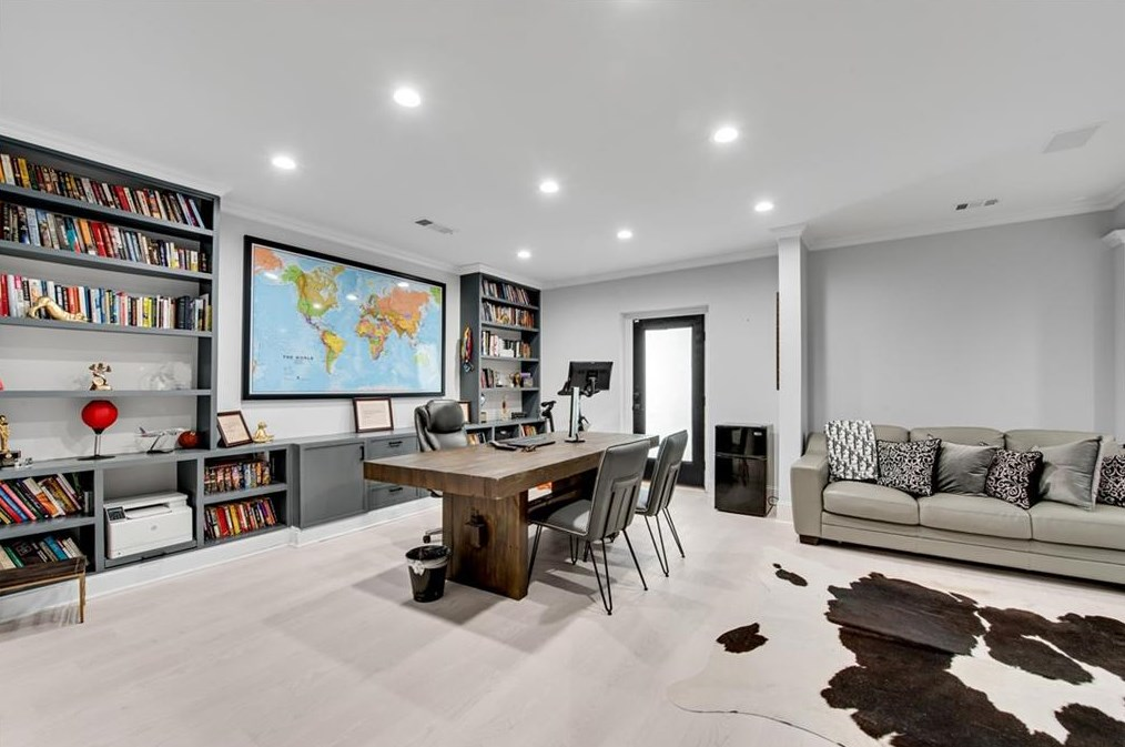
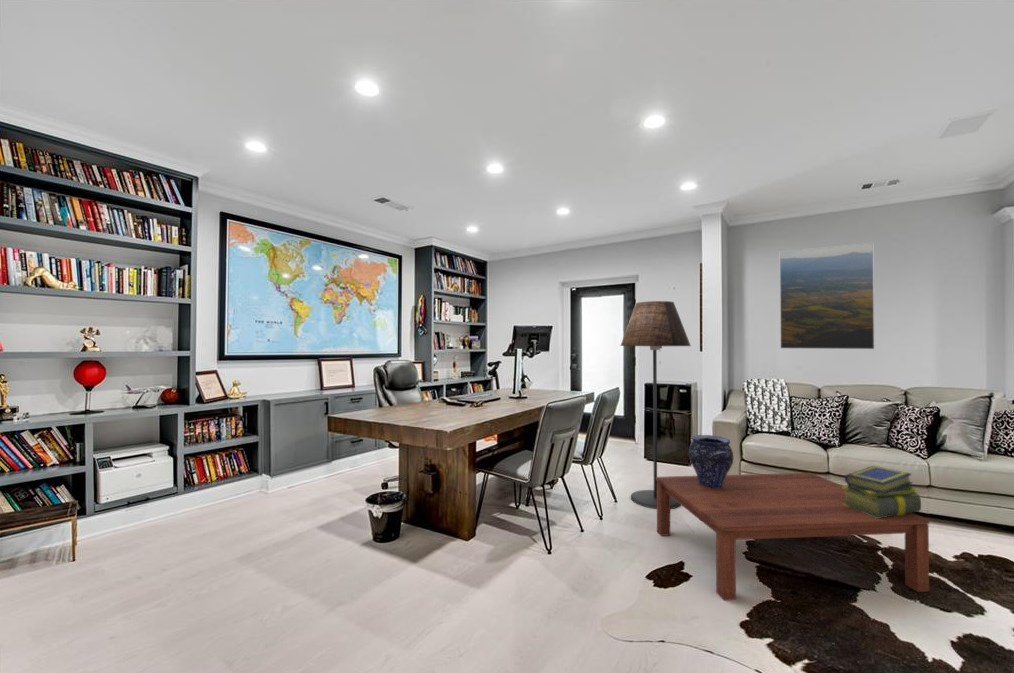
+ floor lamp [620,300,692,510]
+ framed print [778,241,876,350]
+ stack of books [842,465,922,518]
+ coffee table [656,472,930,601]
+ vase [688,434,734,488]
